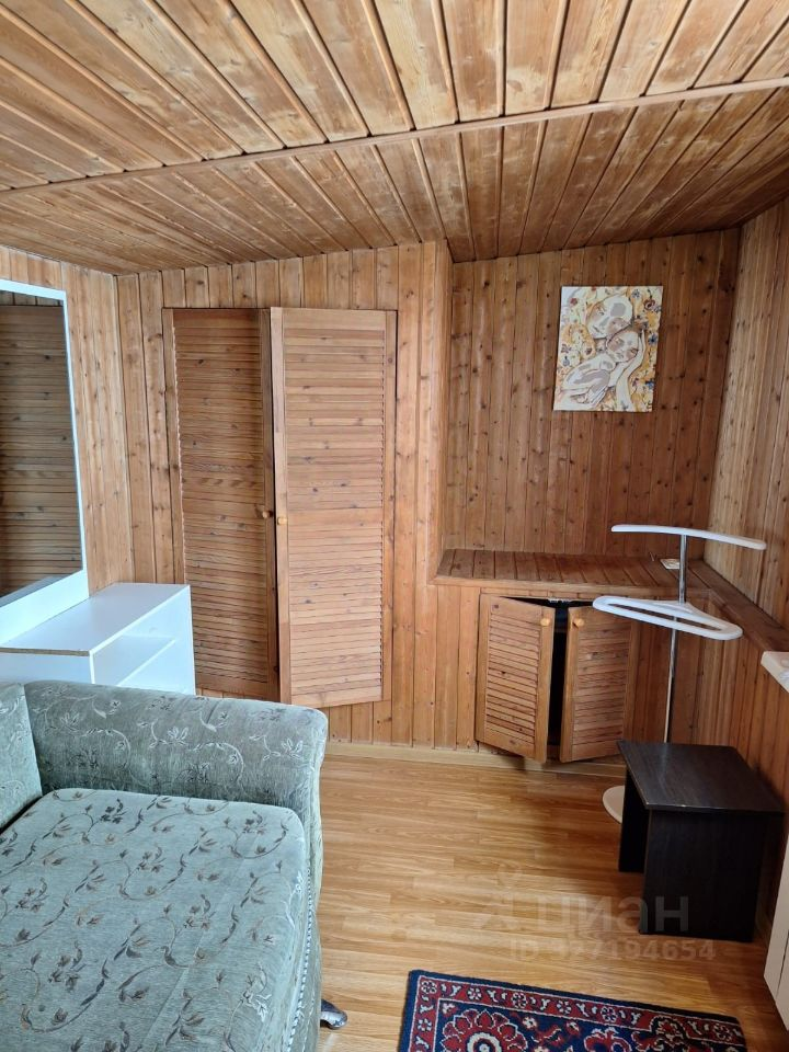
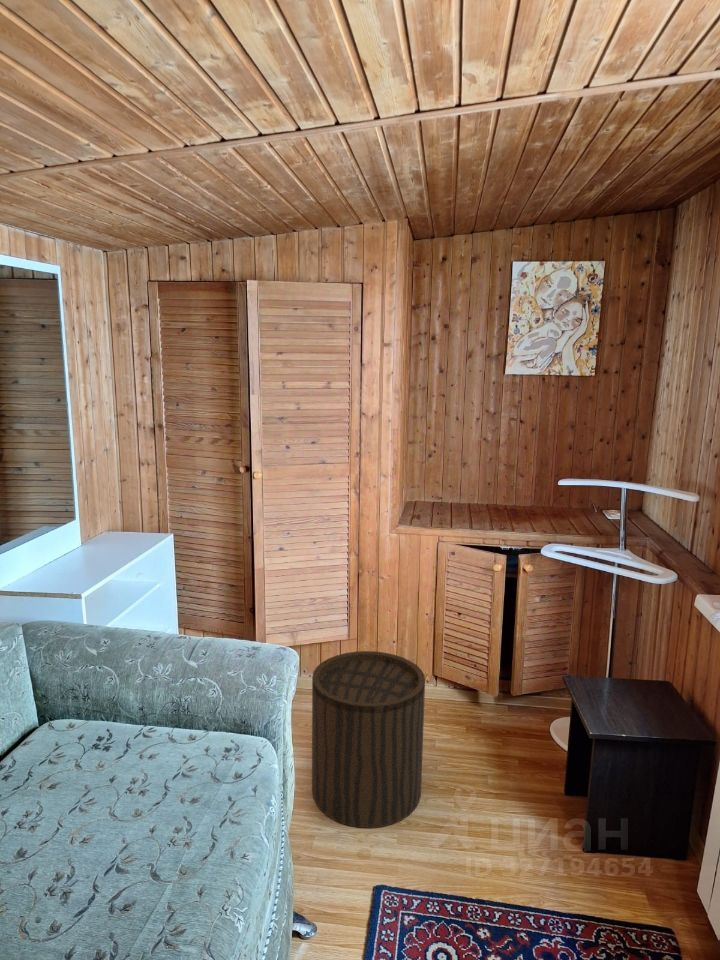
+ stool [311,650,426,829]
